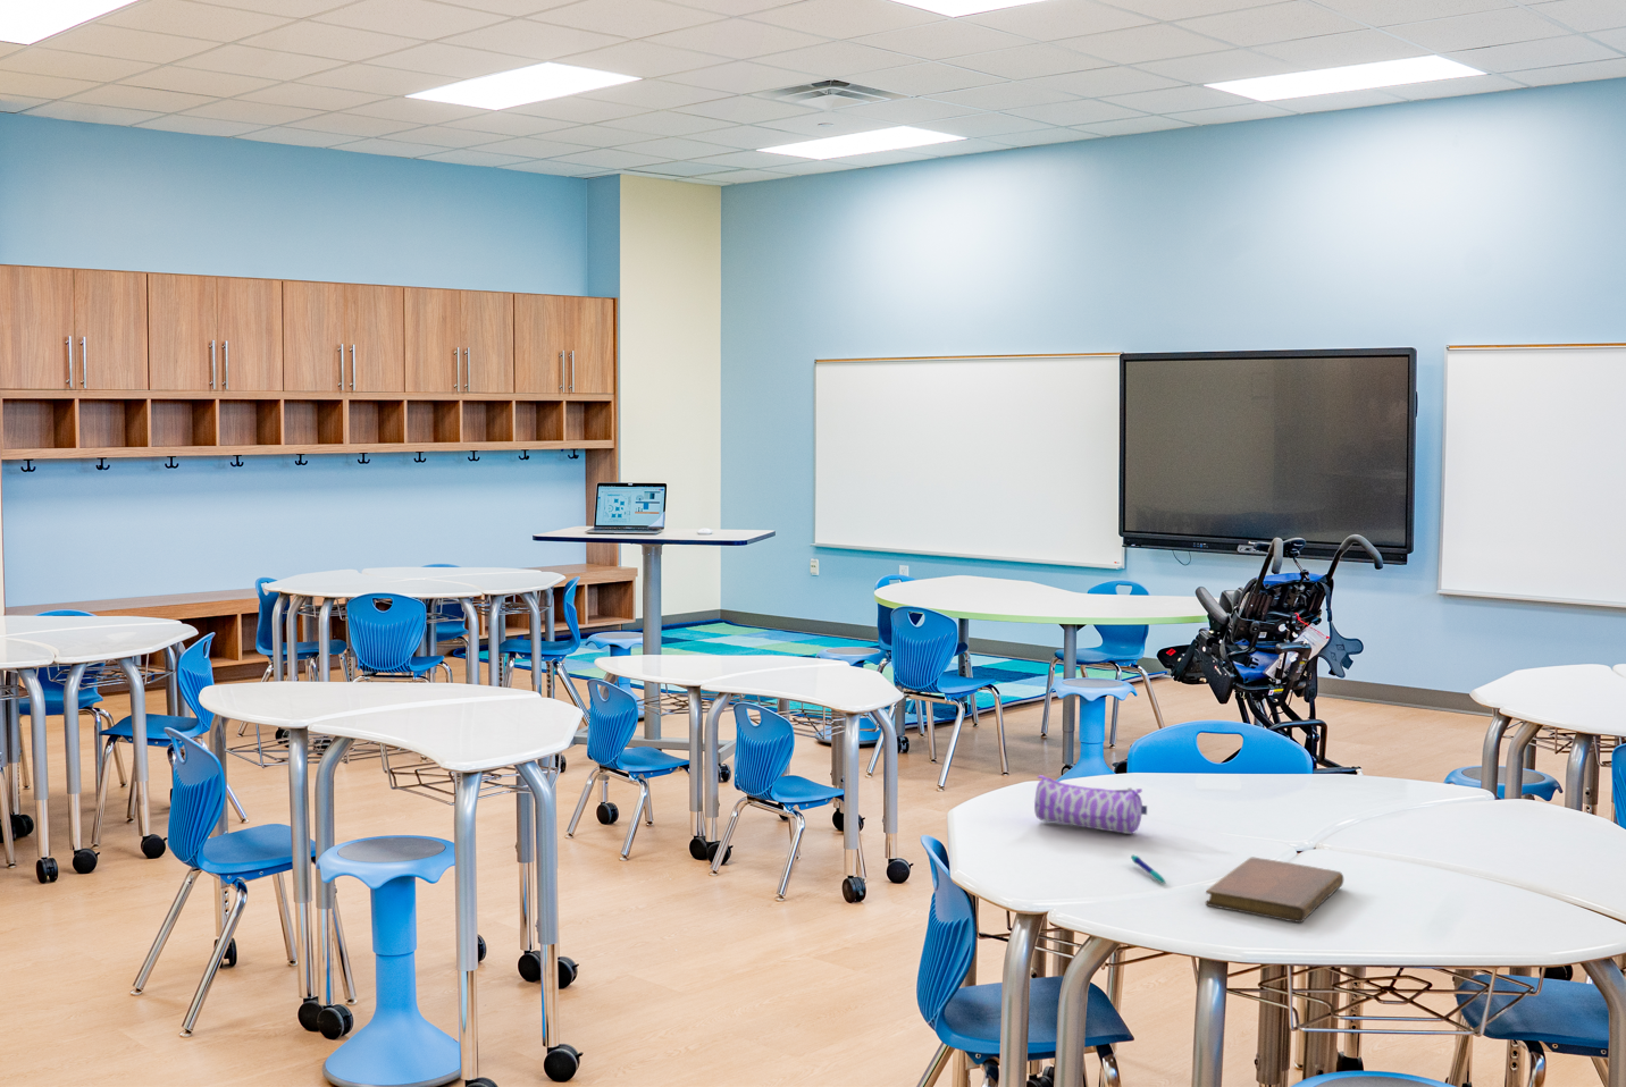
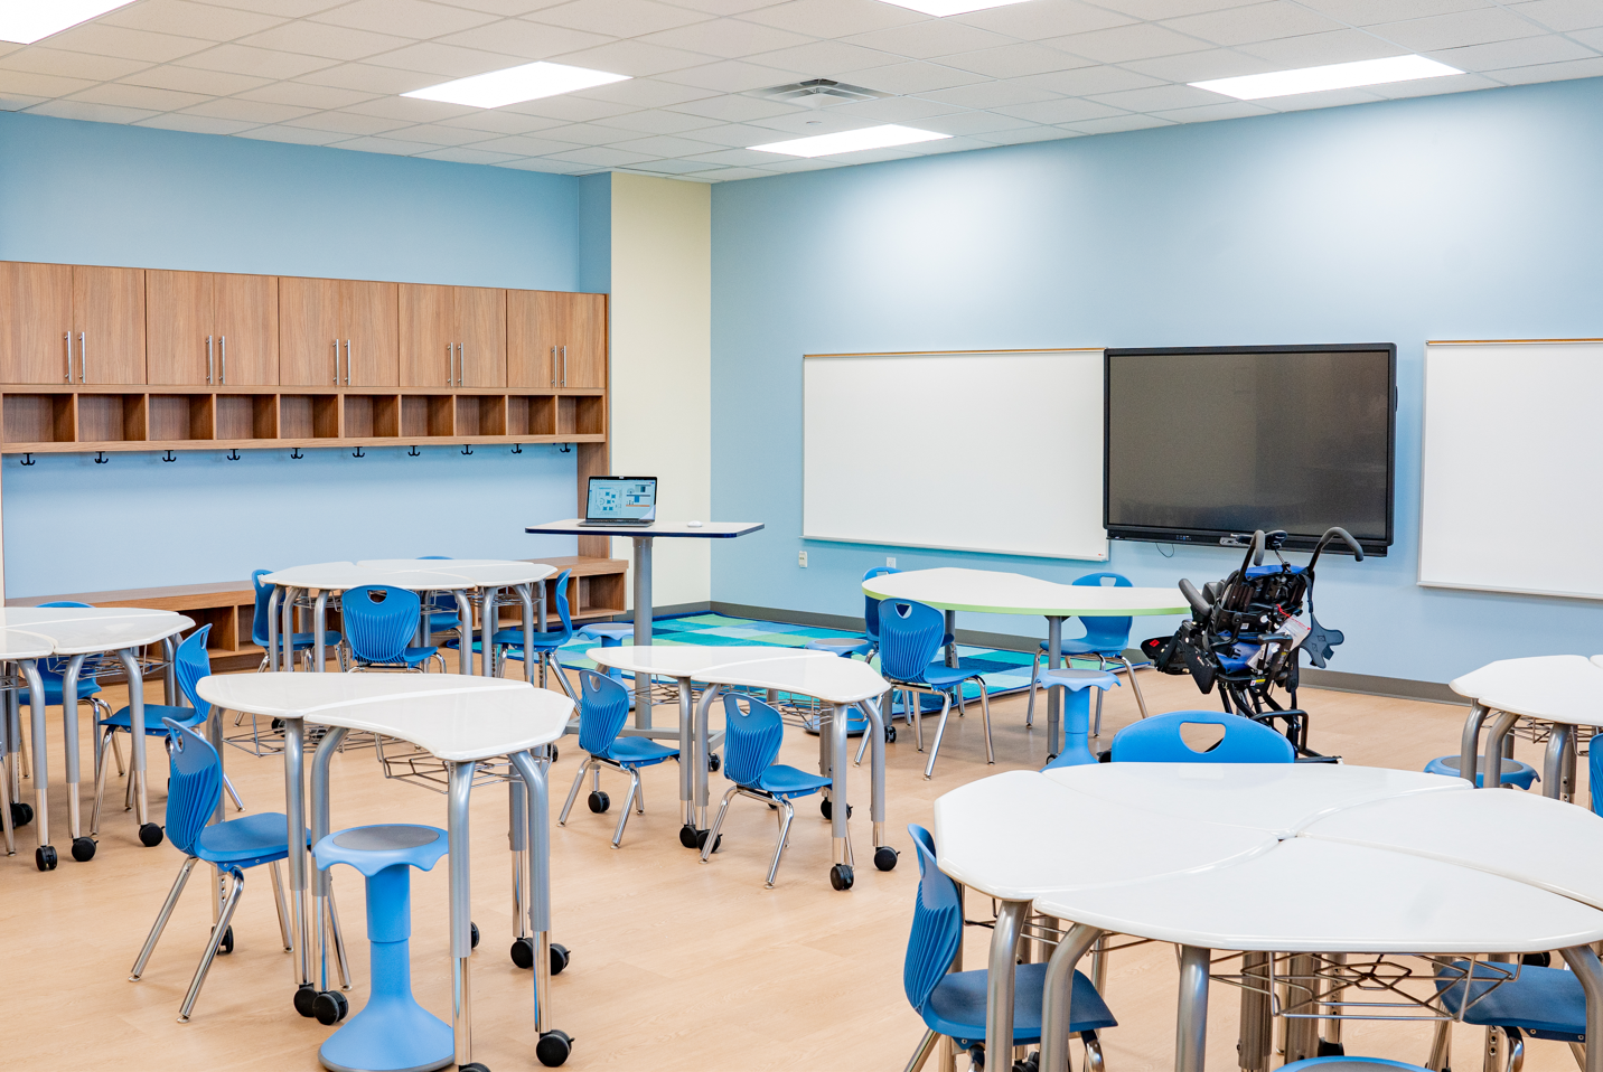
- pencil case [1034,774,1148,835]
- pen [1130,854,1167,886]
- notebook [1205,856,1344,923]
